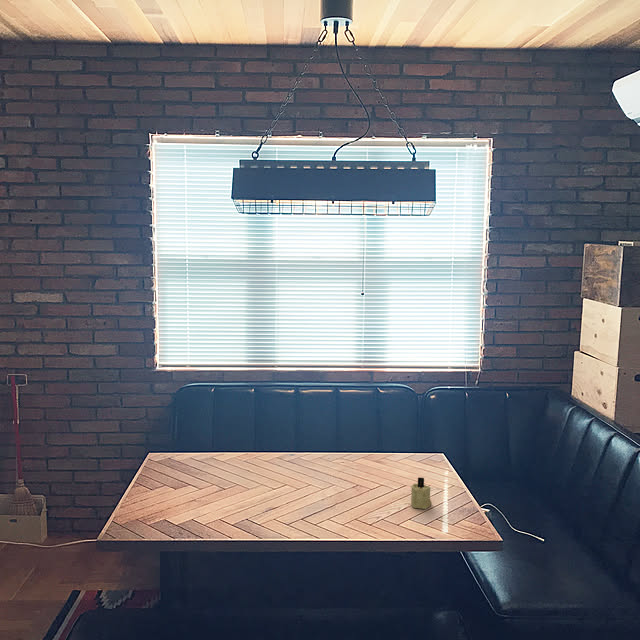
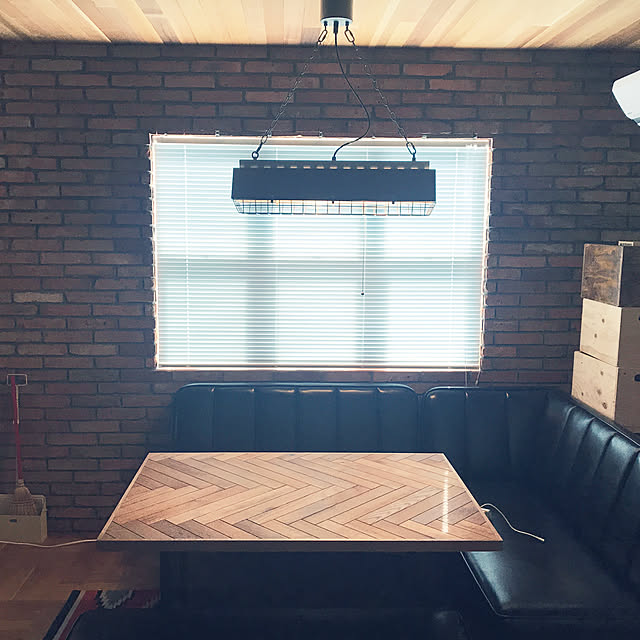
- candle [410,477,433,510]
